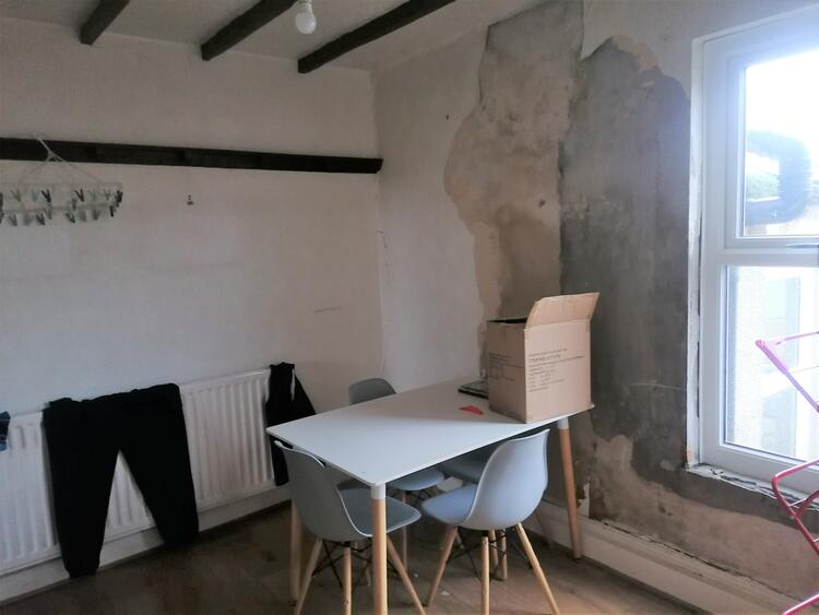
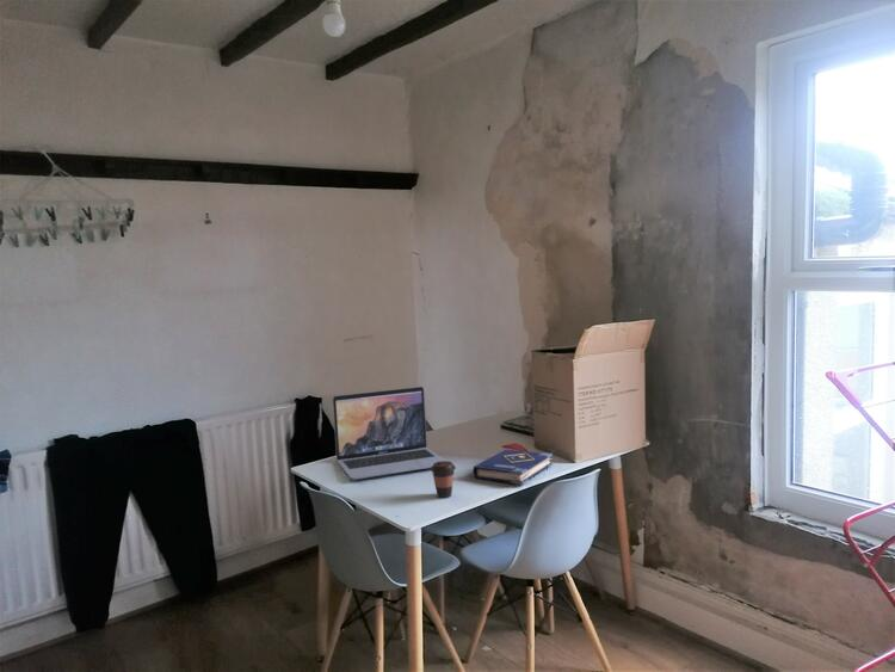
+ laptop [332,386,448,481]
+ coffee cup [430,460,457,499]
+ book [471,449,554,486]
